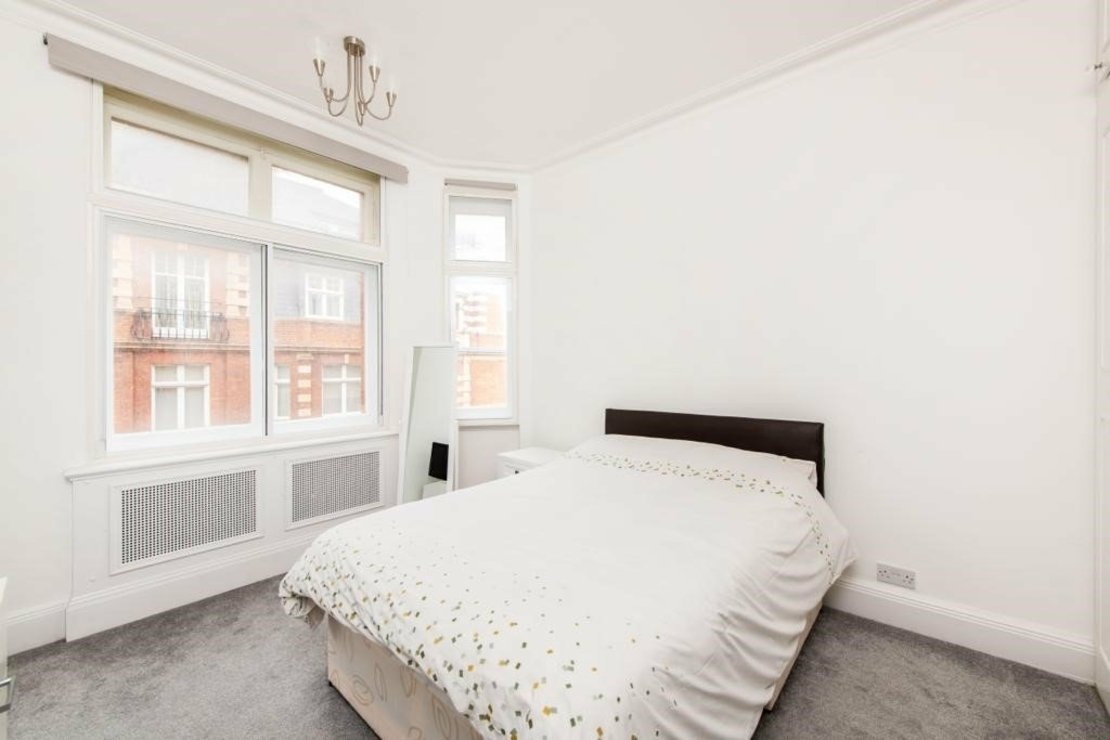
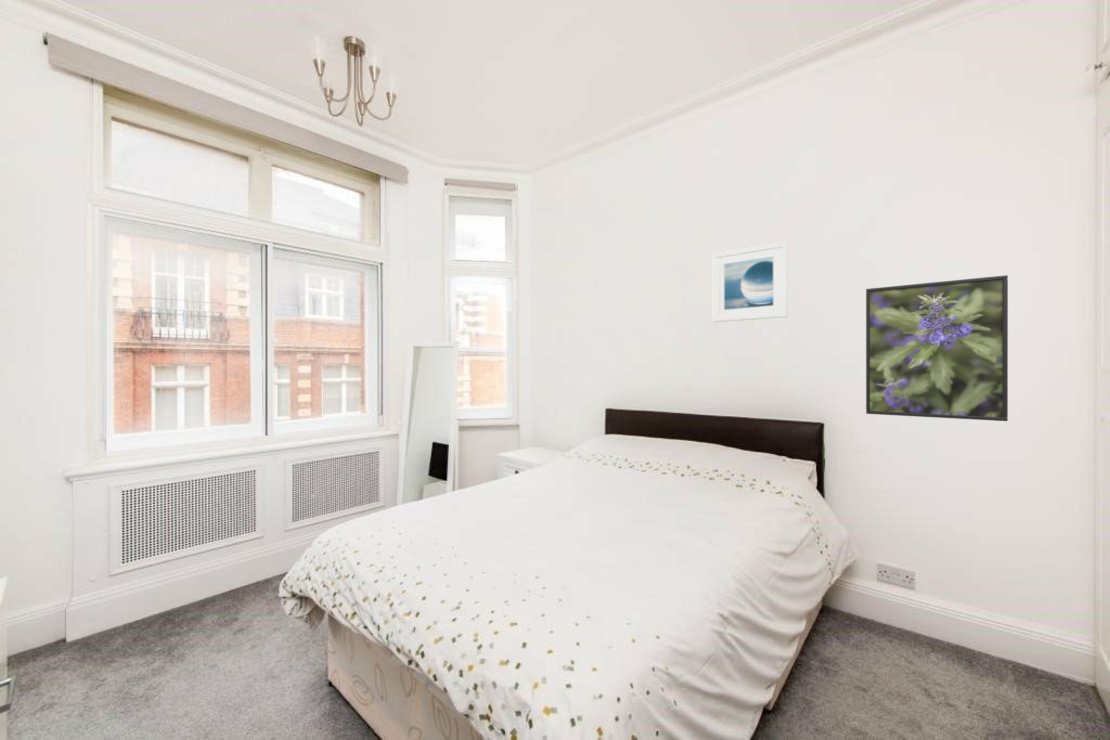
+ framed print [712,241,789,323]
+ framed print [865,274,1009,422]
